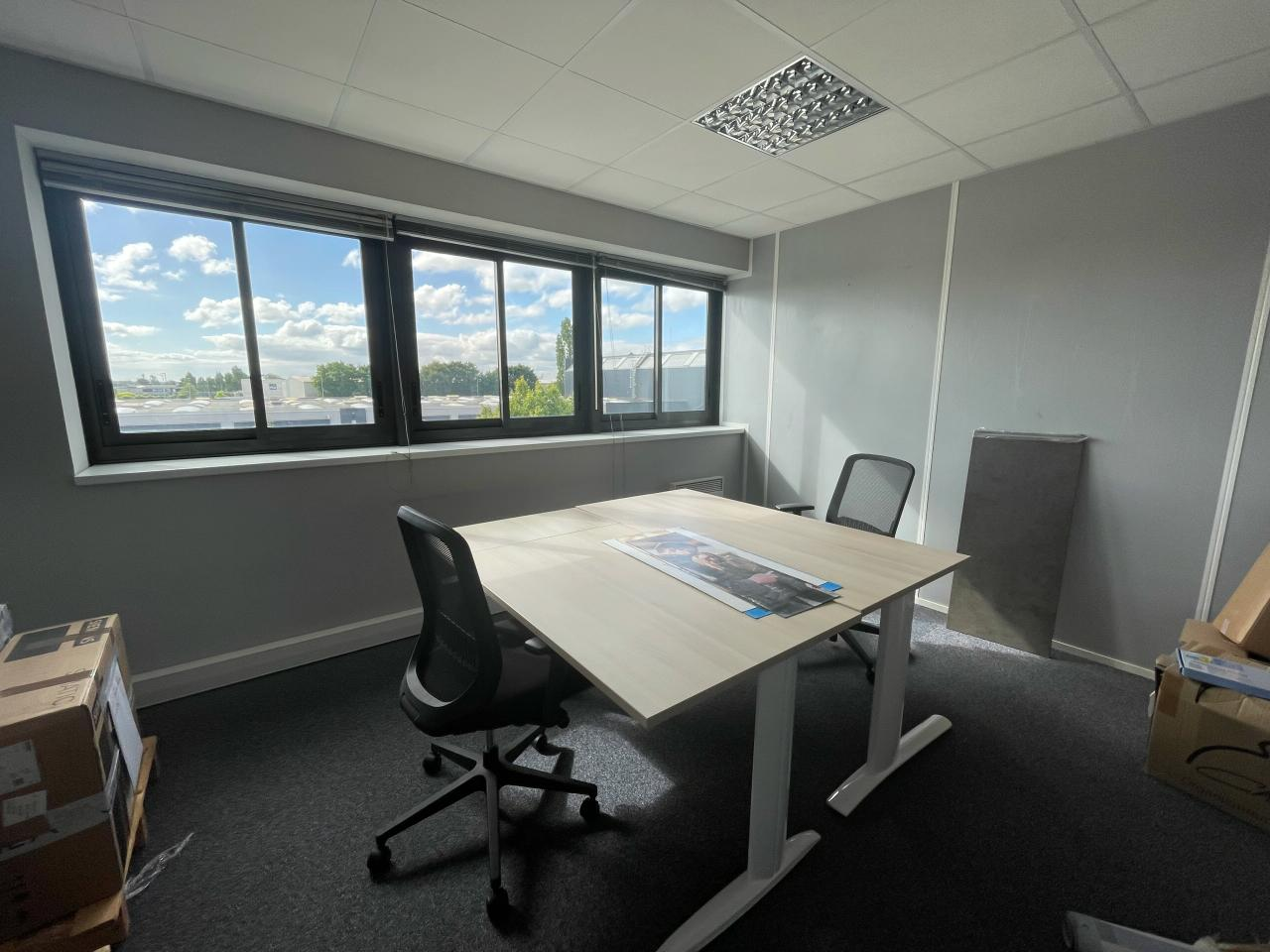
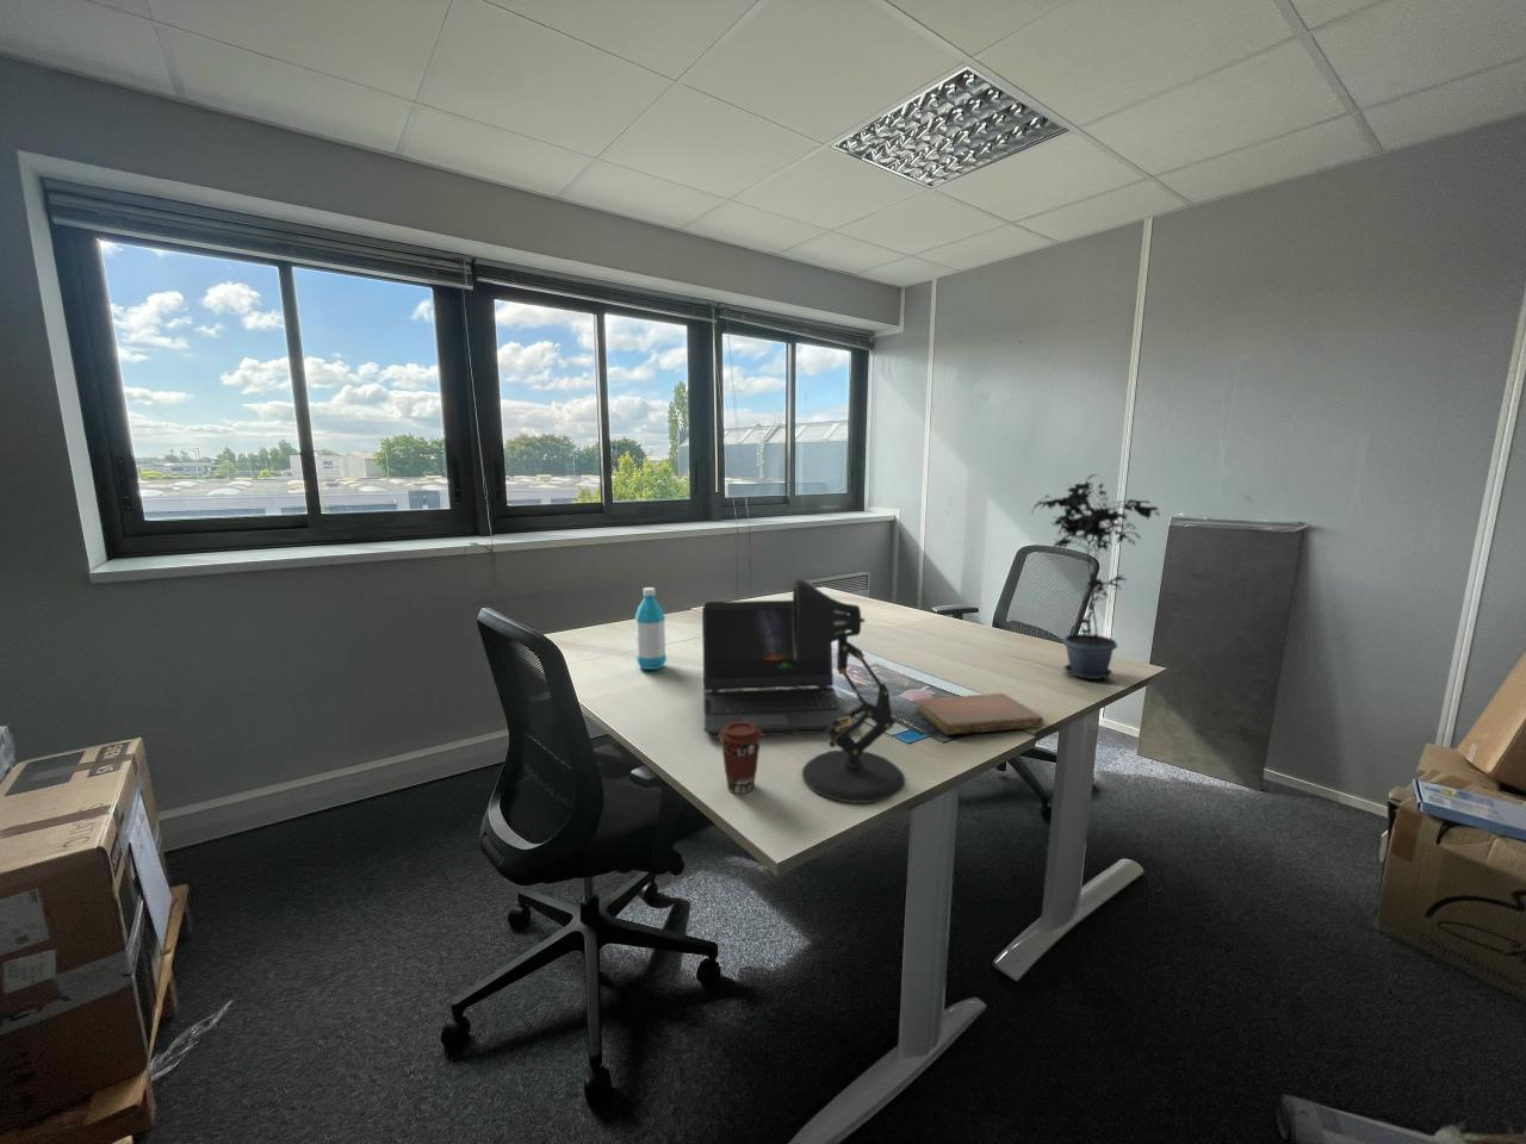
+ notebook [914,692,1044,737]
+ desk lamp [792,578,906,804]
+ potted plant [1030,473,1161,680]
+ laptop computer [701,600,854,739]
+ coffee cup [719,722,763,794]
+ water bottle [634,586,668,671]
